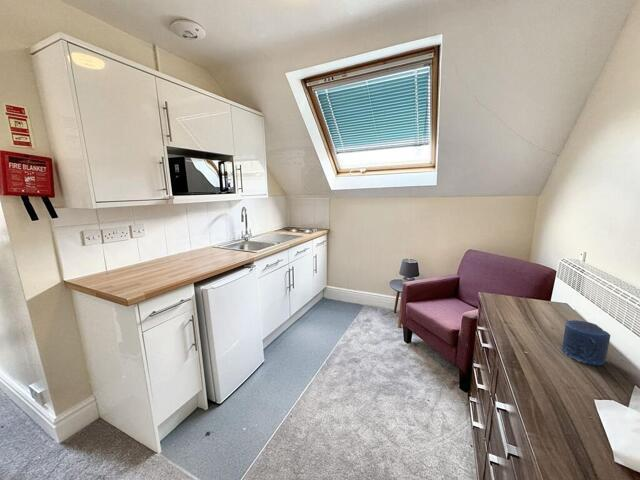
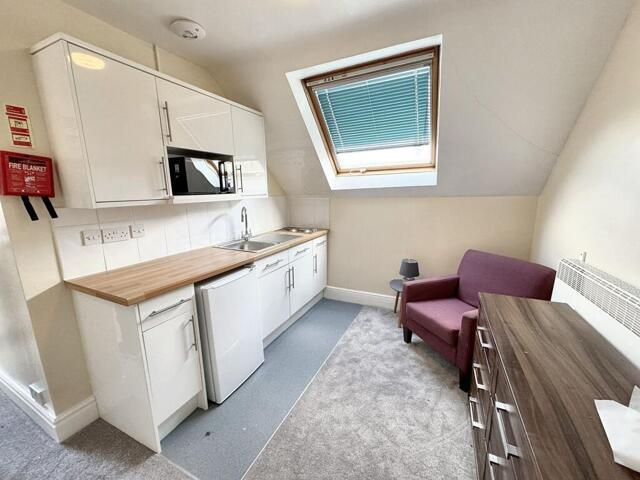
- candle [561,319,611,366]
